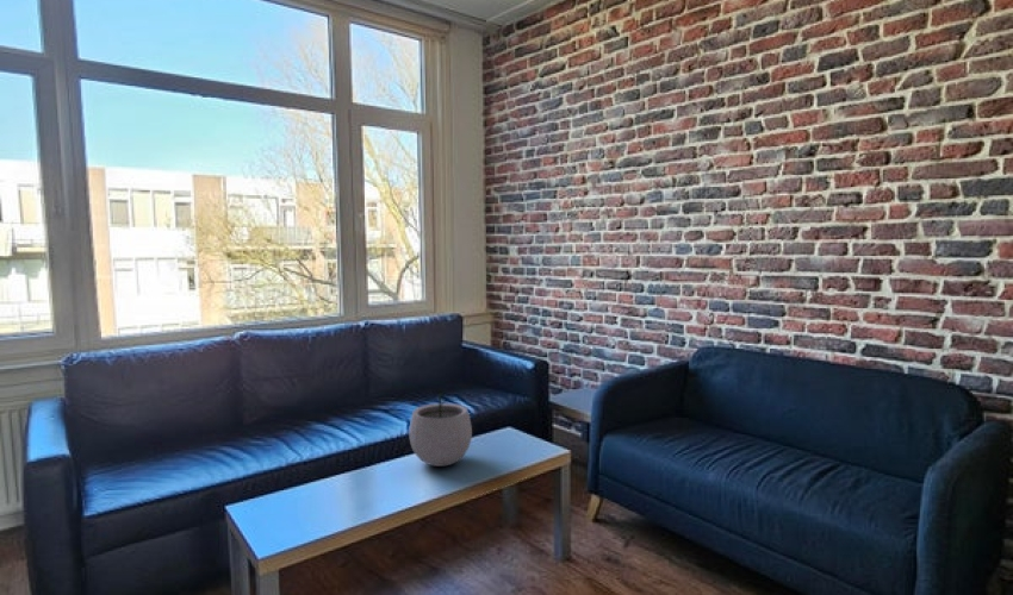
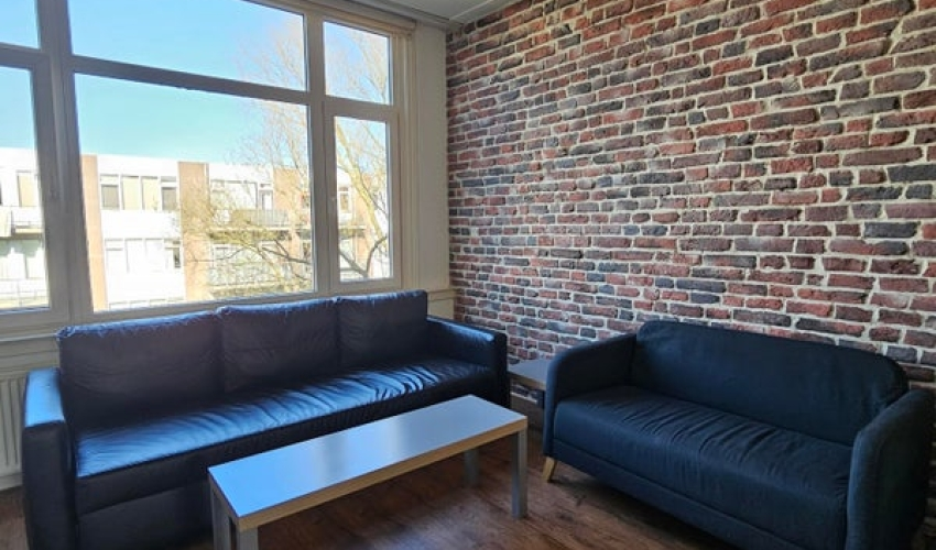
- plant pot [409,387,473,468]
